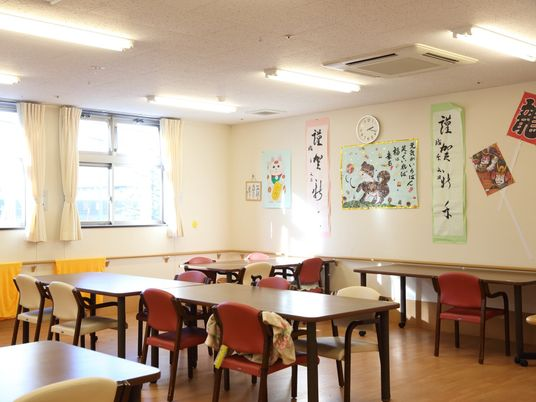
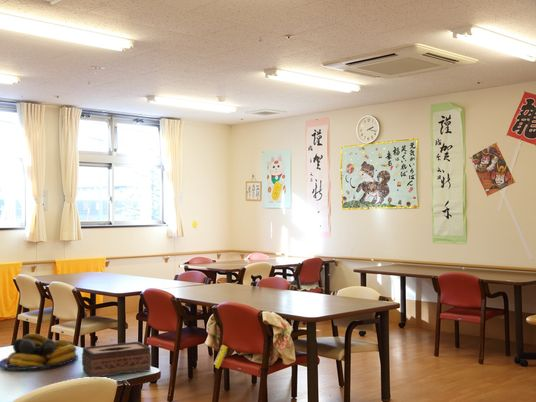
+ fruit bowl [0,333,79,371]
+ tissue box [81,341,152,378]
